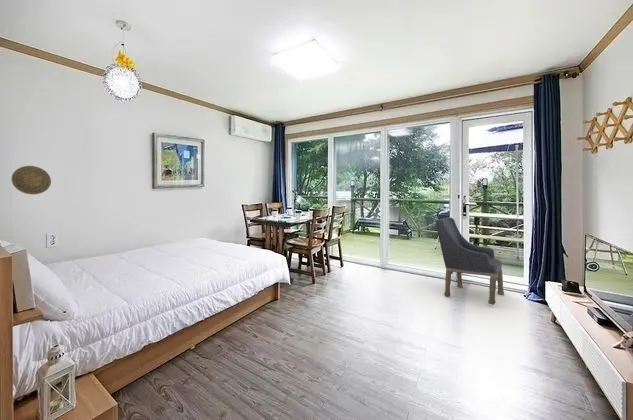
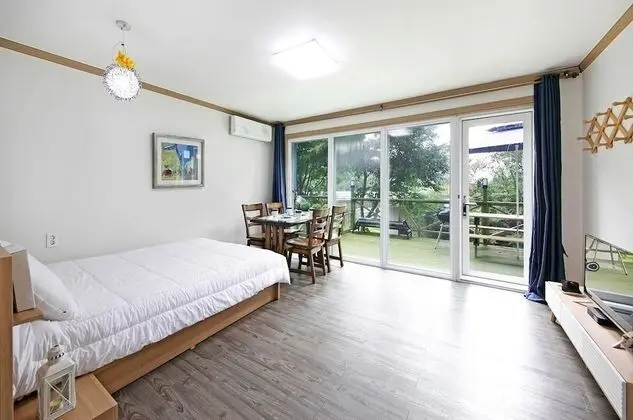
- armchair [434,217,505,305]
- decorative plate [10,165,52,195]
